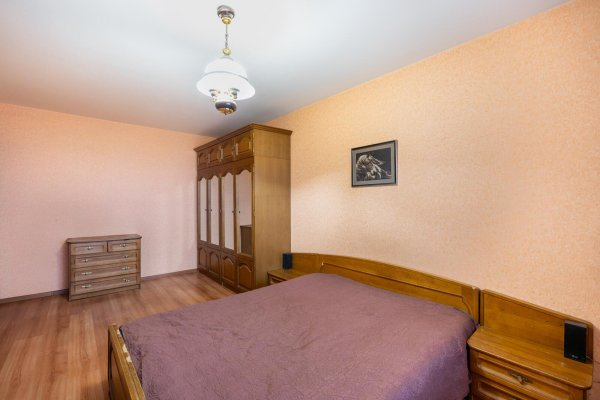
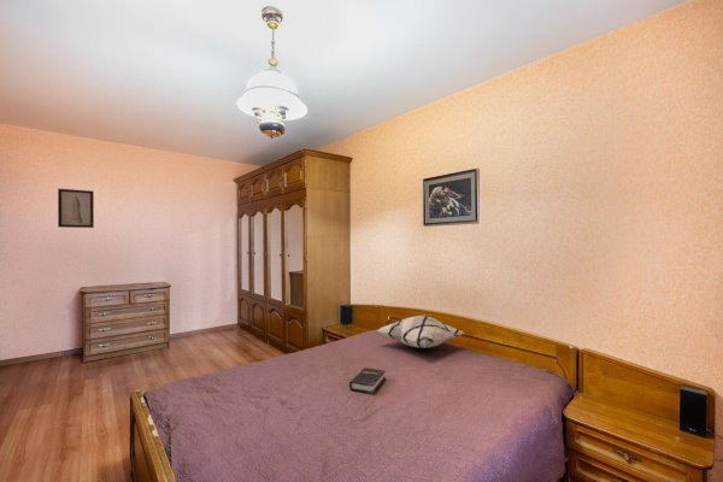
+ decorative pillow [376,315,465,349]
+ hardback book [348,366,387,395]
+ wall art [57,188,95,229]
